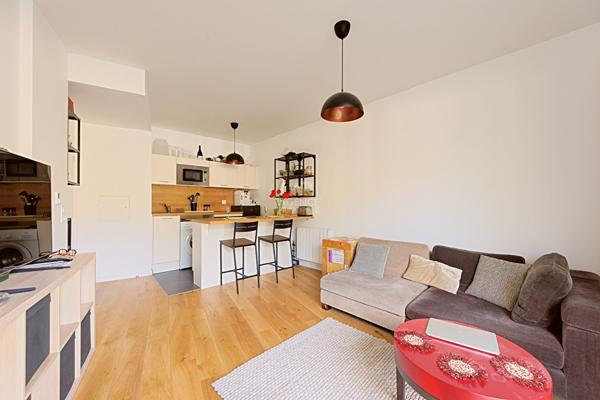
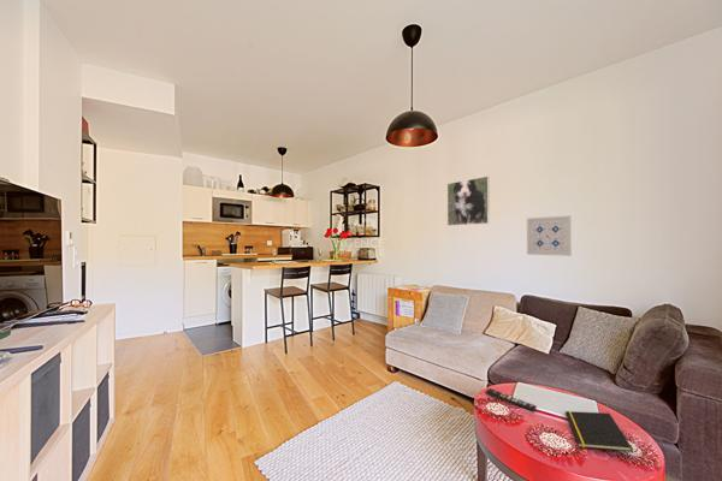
+ remote control [484,387,538,412]
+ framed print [446,176,491,226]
+ notepad [564,410,634,452]
+ wall art [526,214,573,257]
